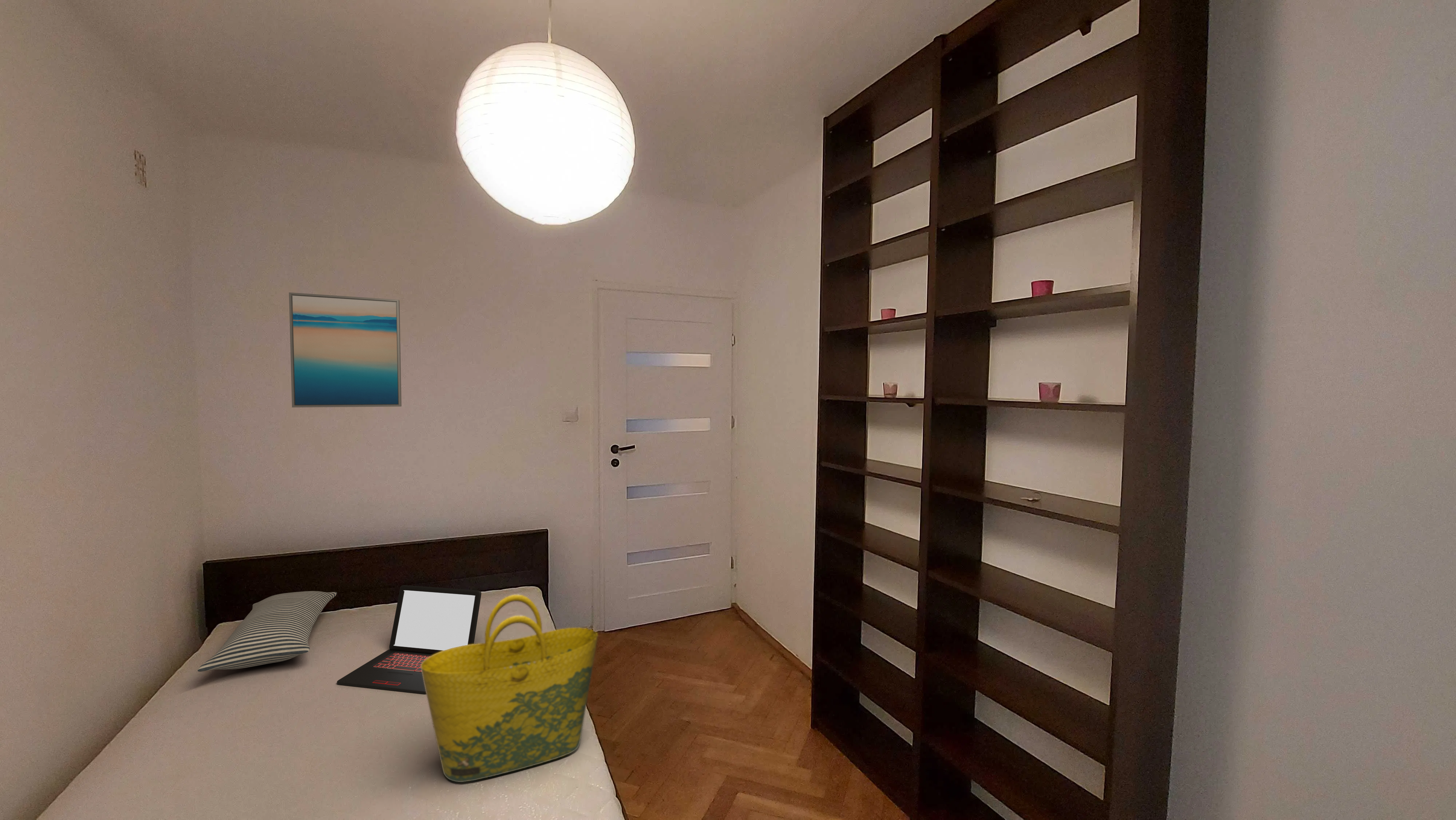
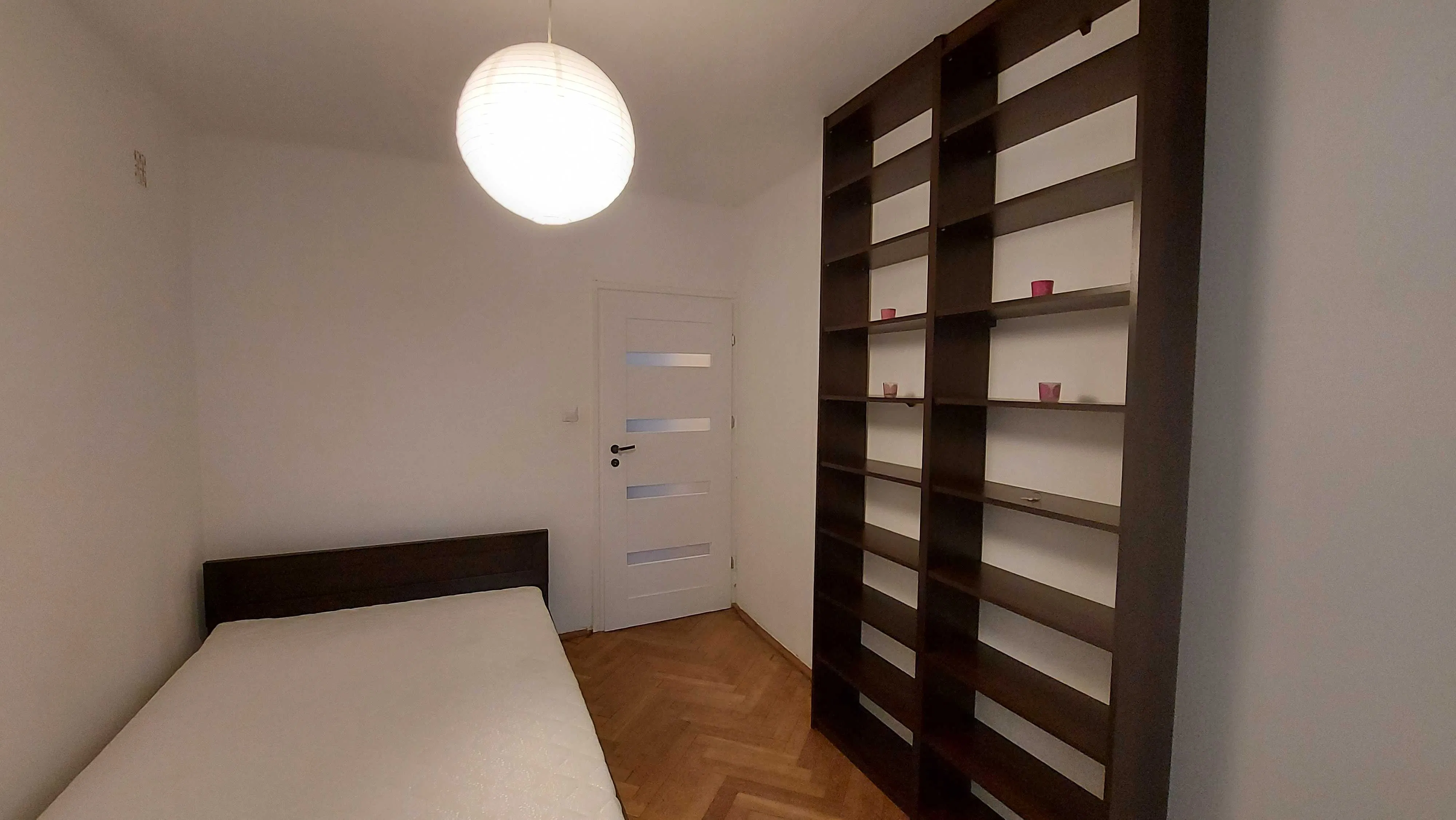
- tote bag [421,594,598,782]
- pillow [197,591,337,672]
- wall art [289,292,402,408]
- laptop [337,585,482,694]
